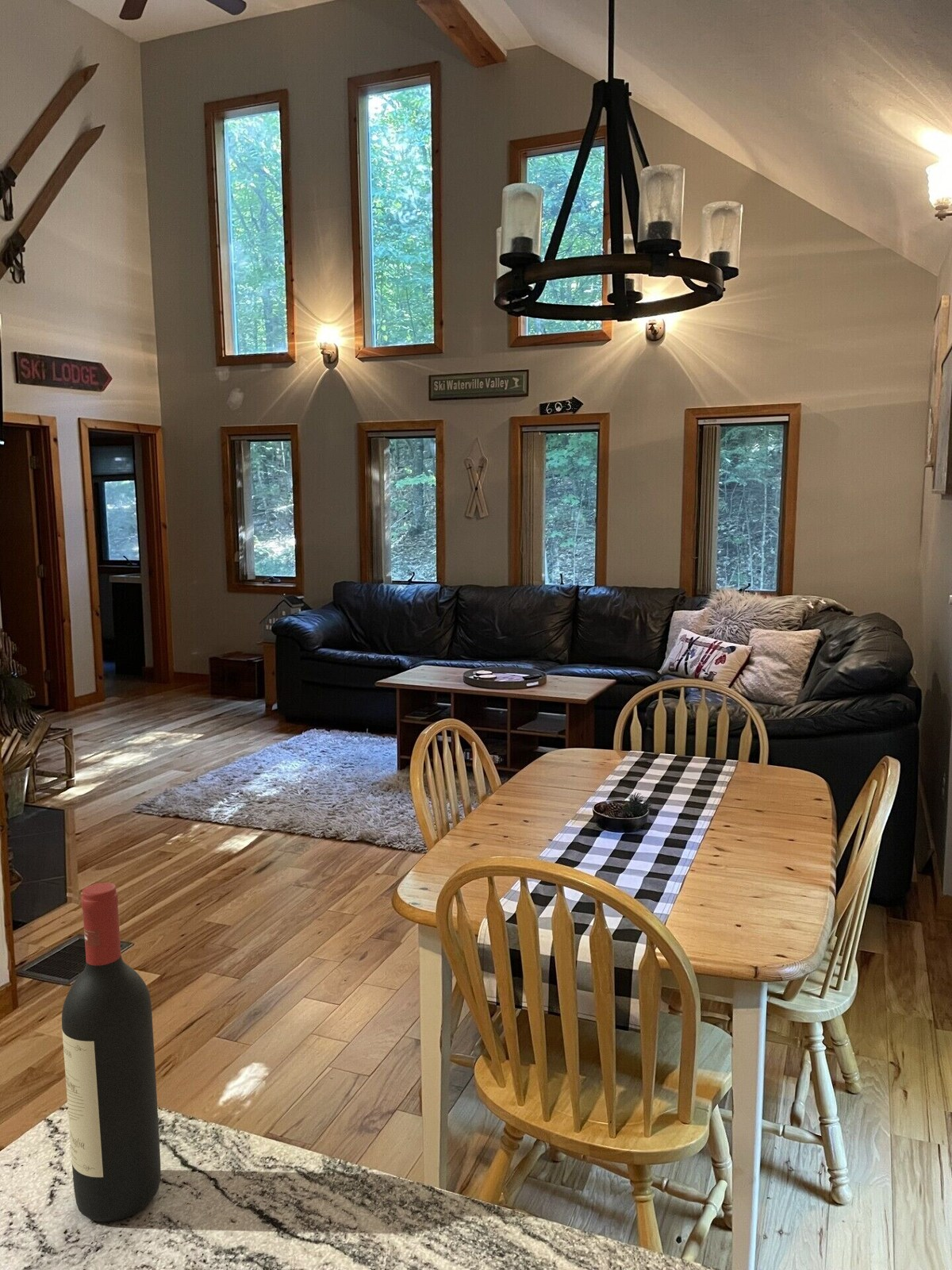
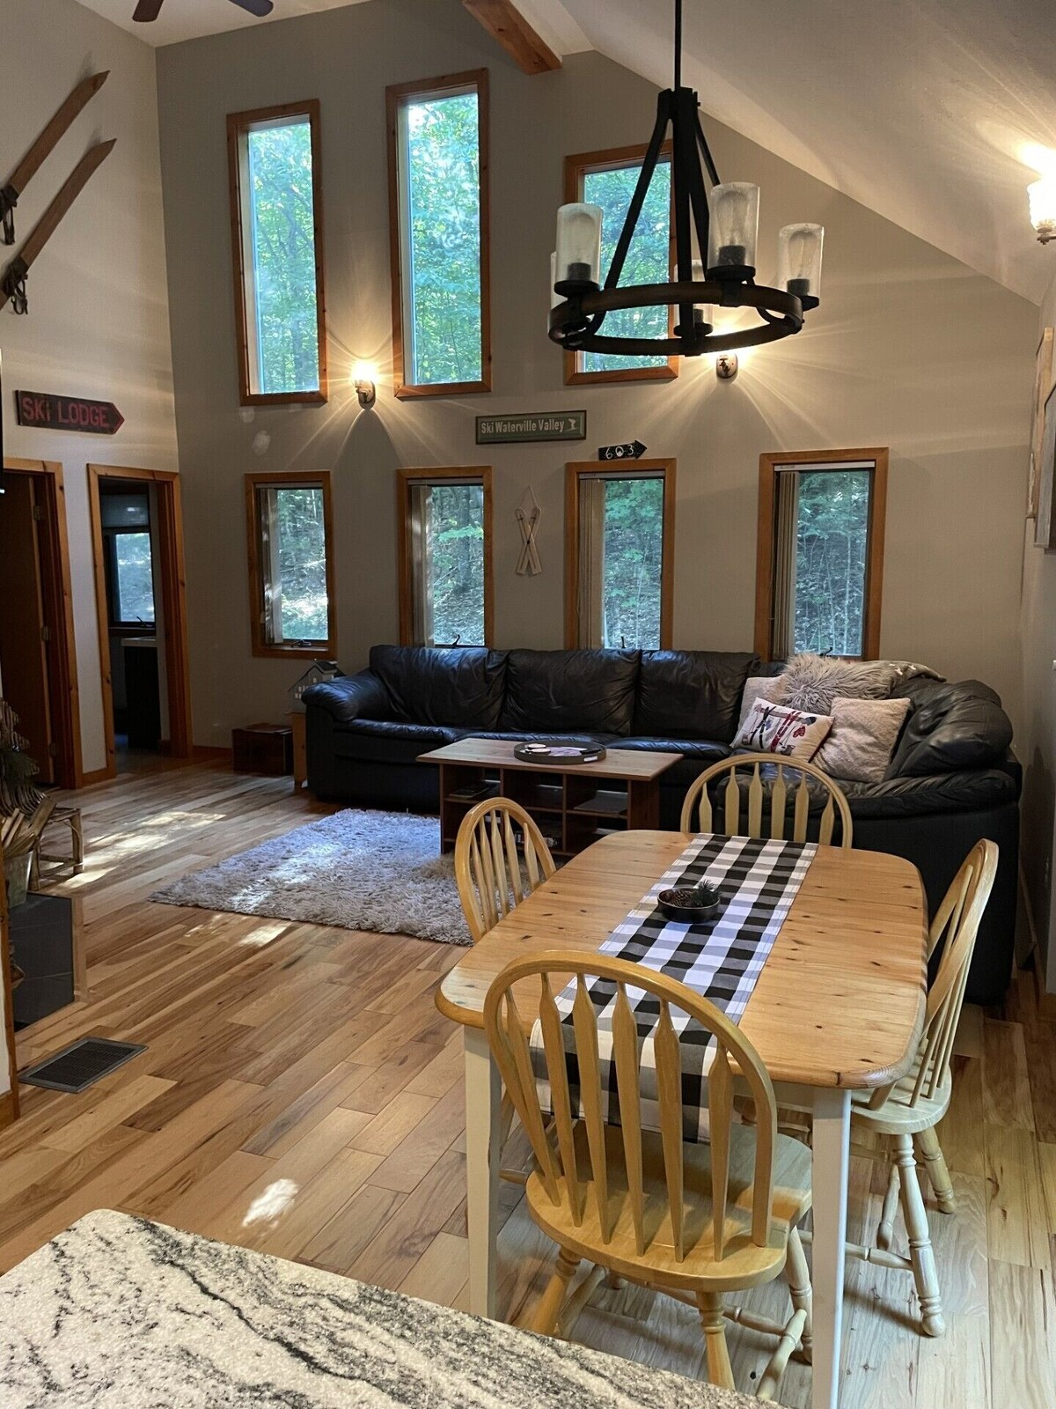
- wine bottle [61,882,161,1222]
